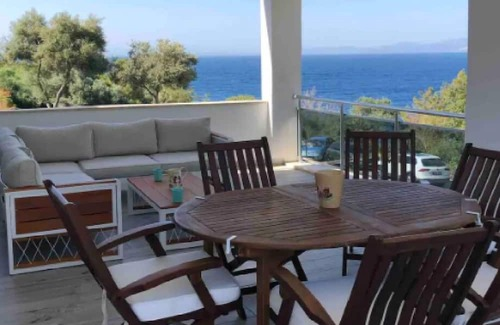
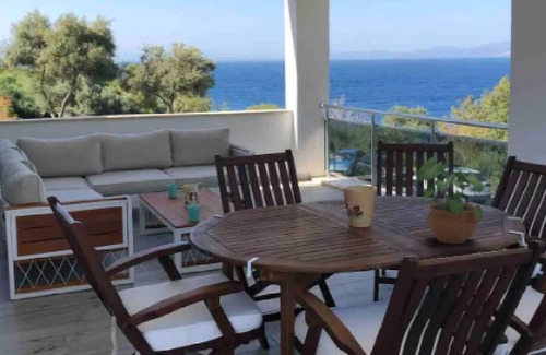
+ potted plant [415,155,485,245]
